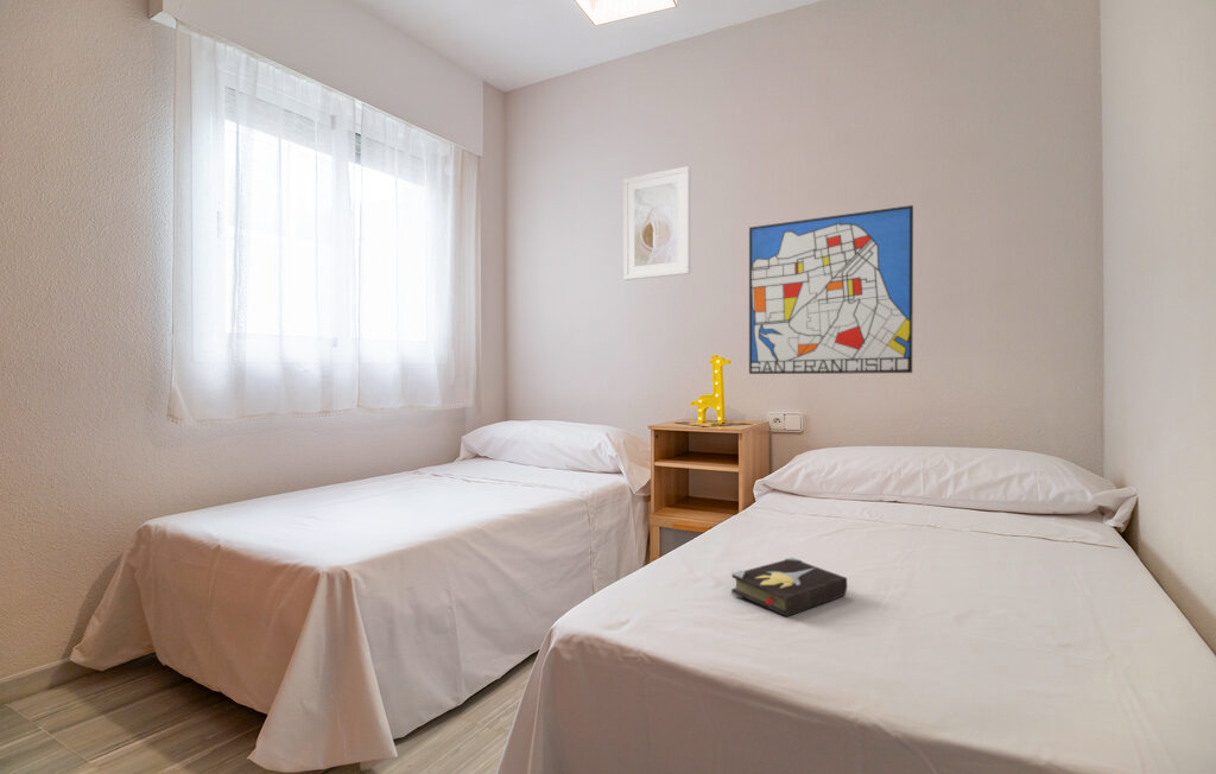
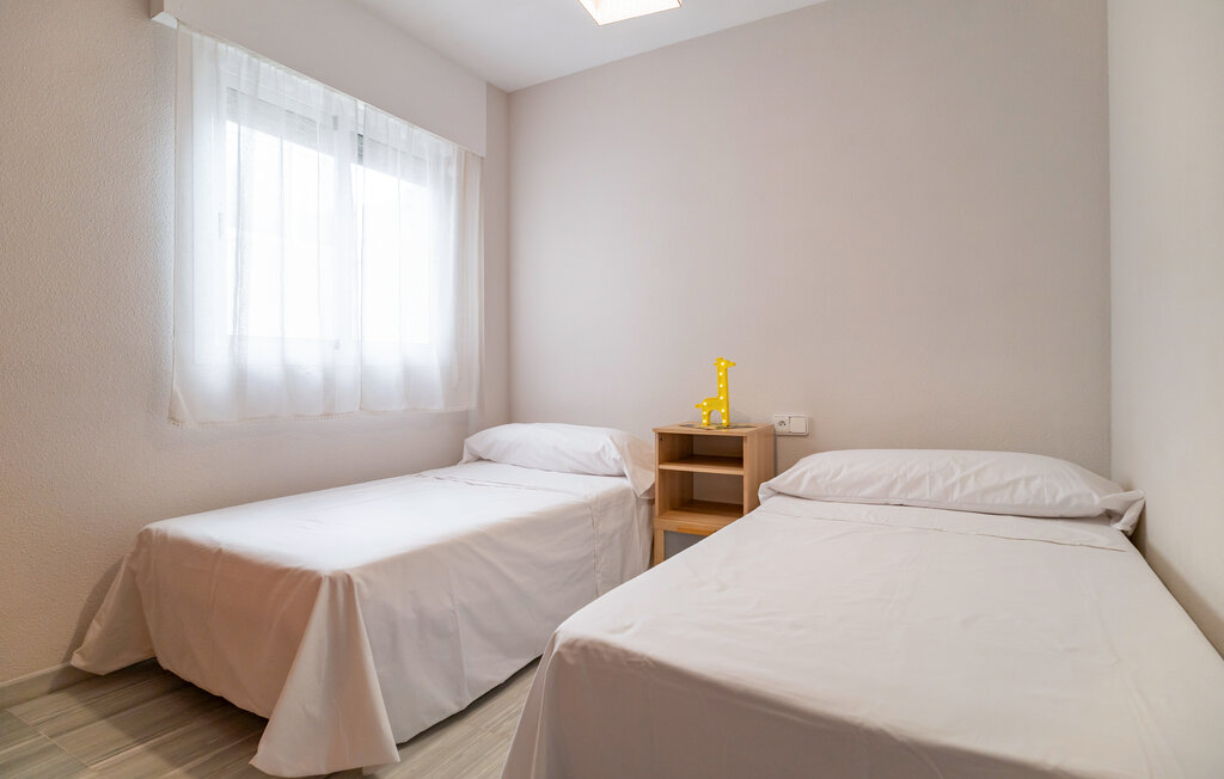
- hardback book [730,556,848,617]
- wall art [748,204,914,375]
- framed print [622,165,691,281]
